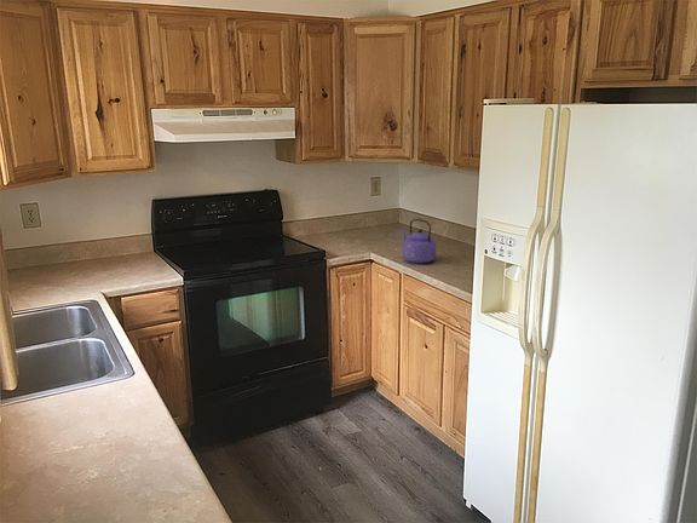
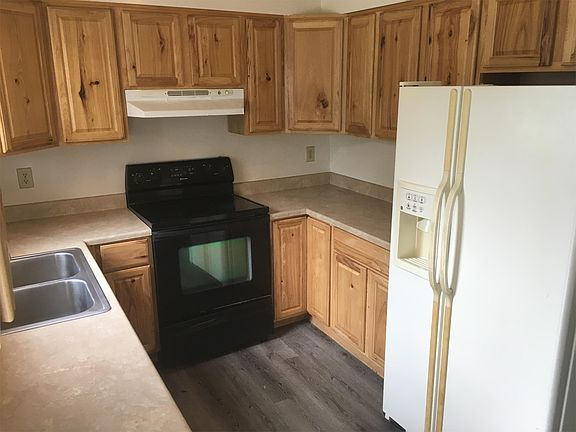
- kettle [399,218,437,265]
